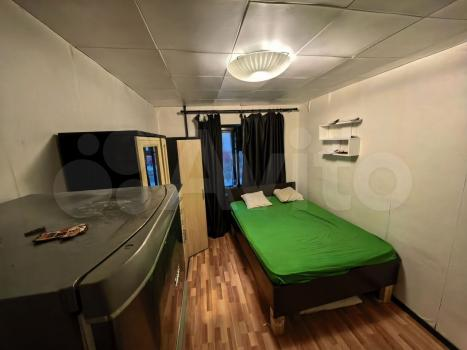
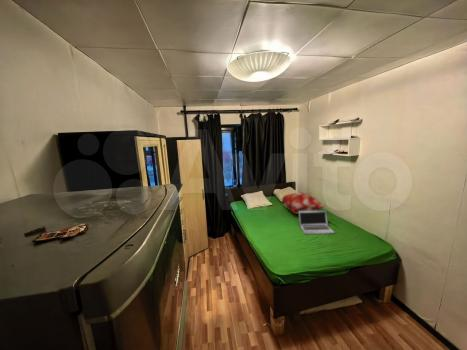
+ laptop [298,209,336,235]
+ decorative pillow [281,192,326,215]
